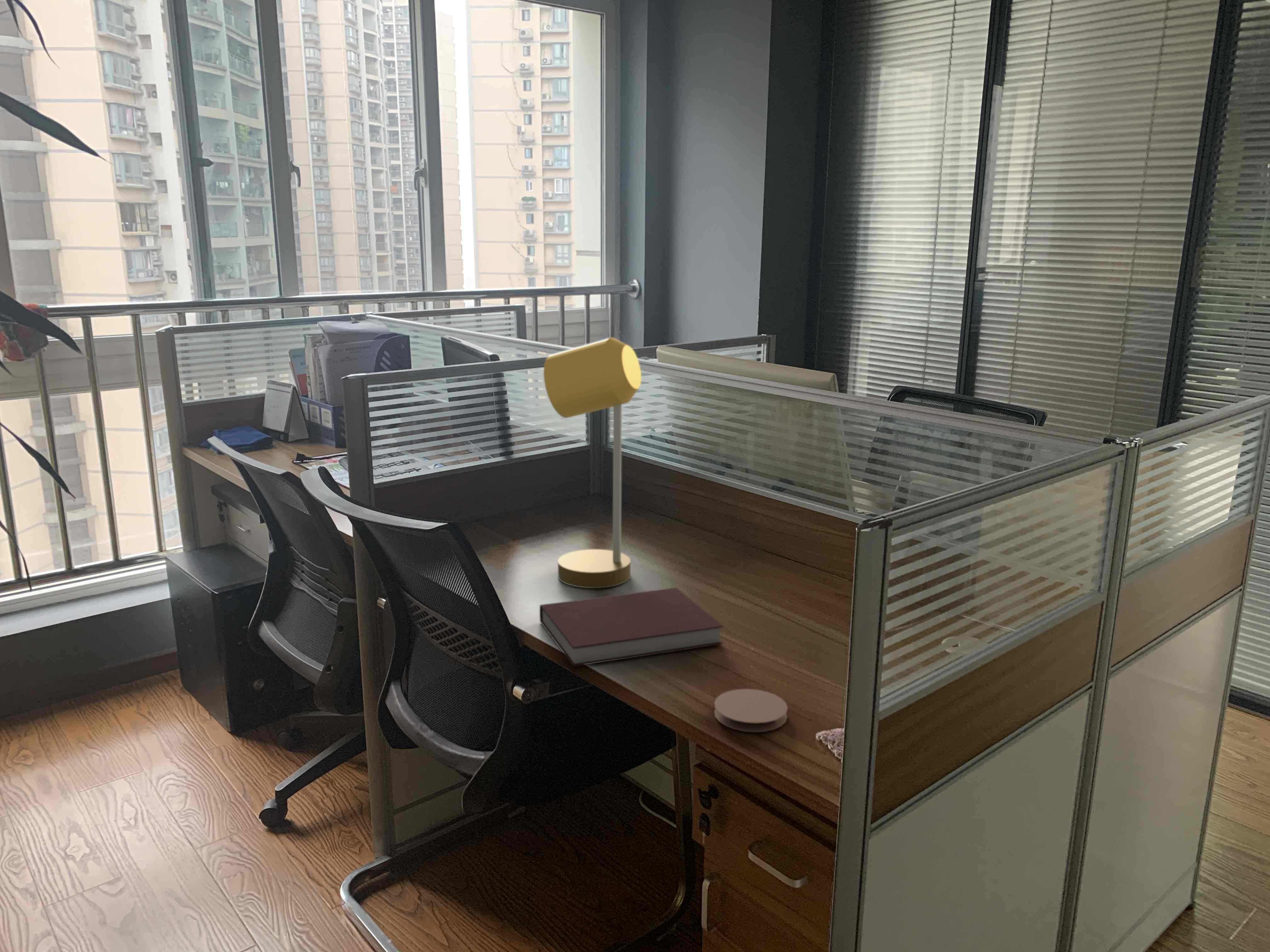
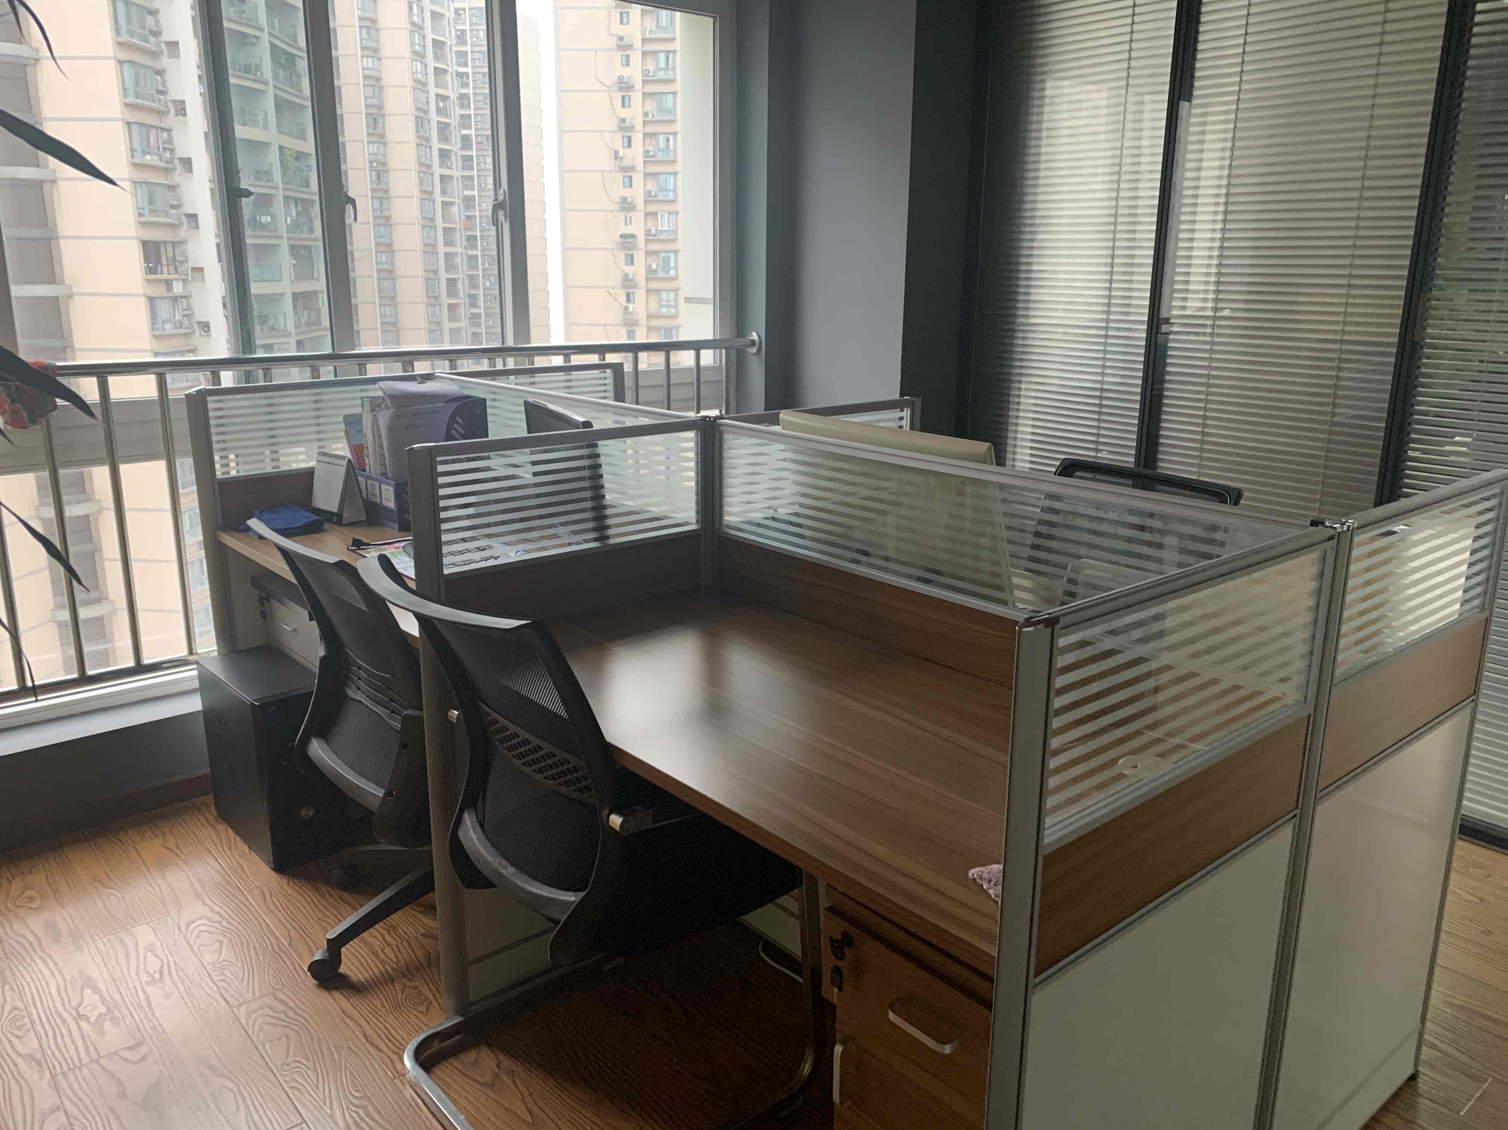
- notebook [539,587,724,667]
- desk lamp [543,337,642,588]
- coaster [714,688,788,733]
